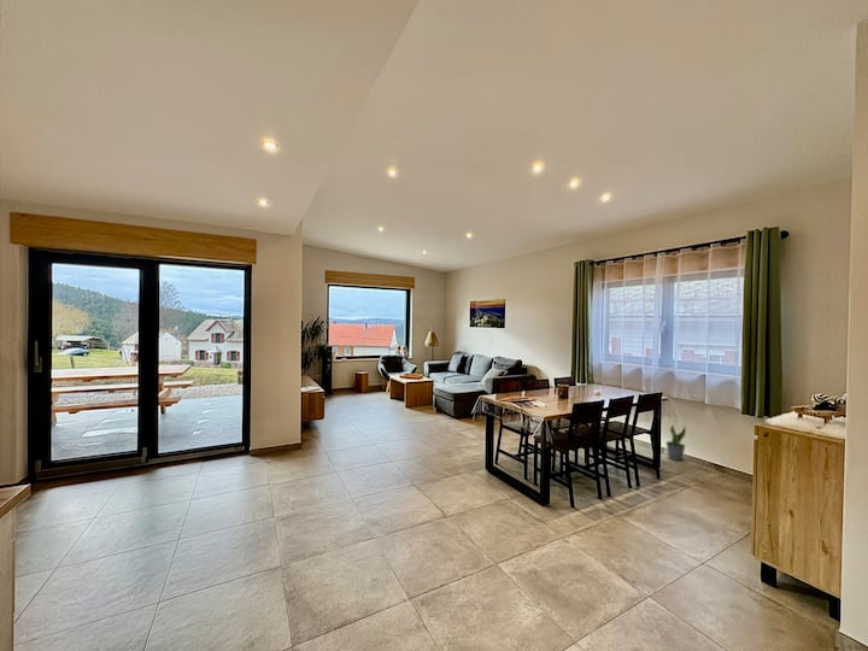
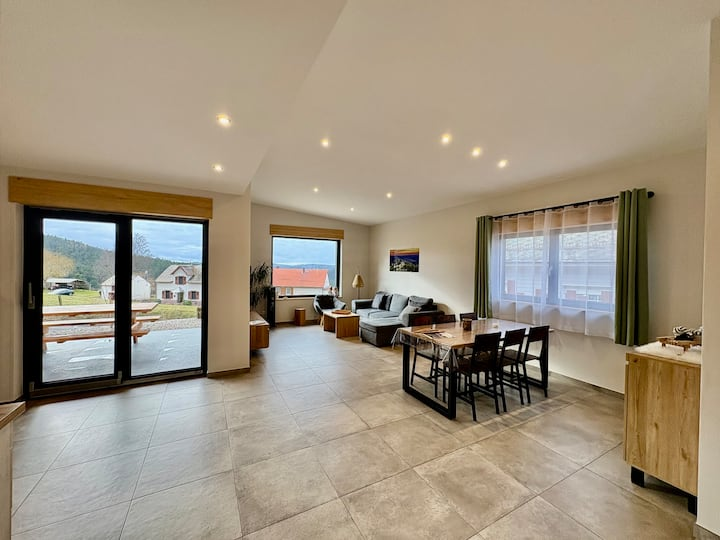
- potted plant [664,423,687,462]
